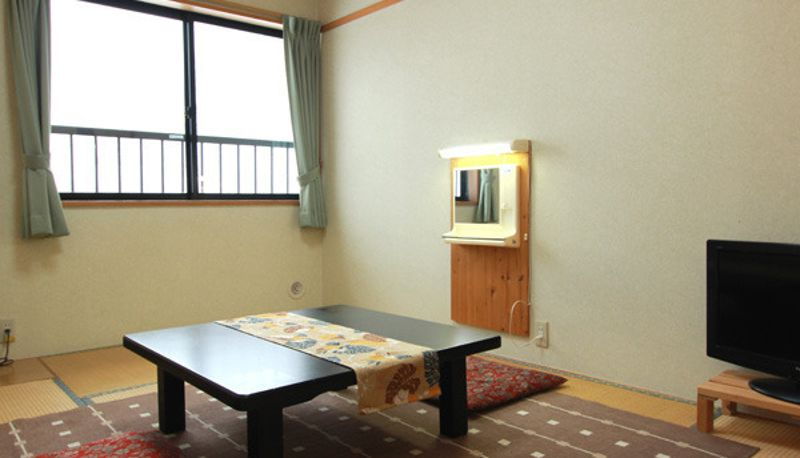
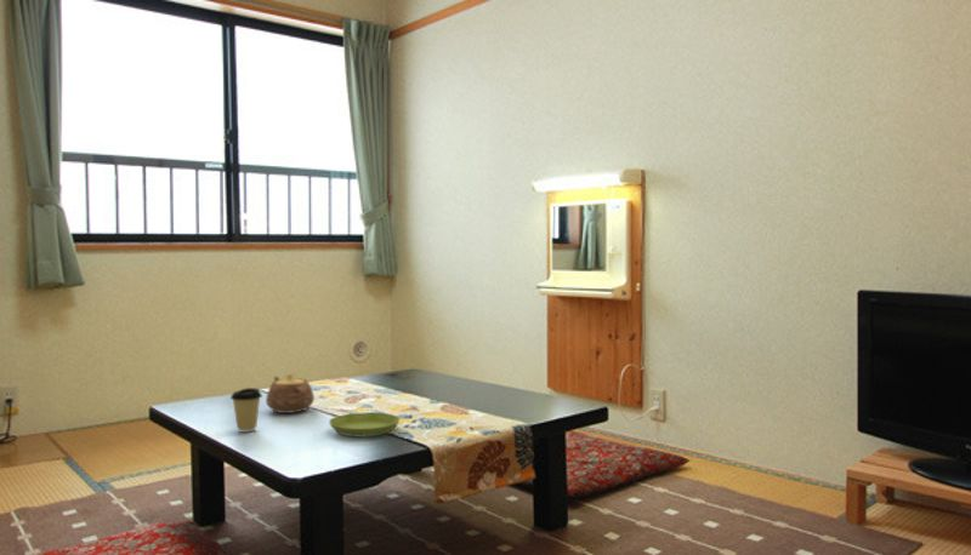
+ teapot [265,372,316,414]
+ saucer [328,411,401,437]
+ coffee cup [229,387,263,434]
